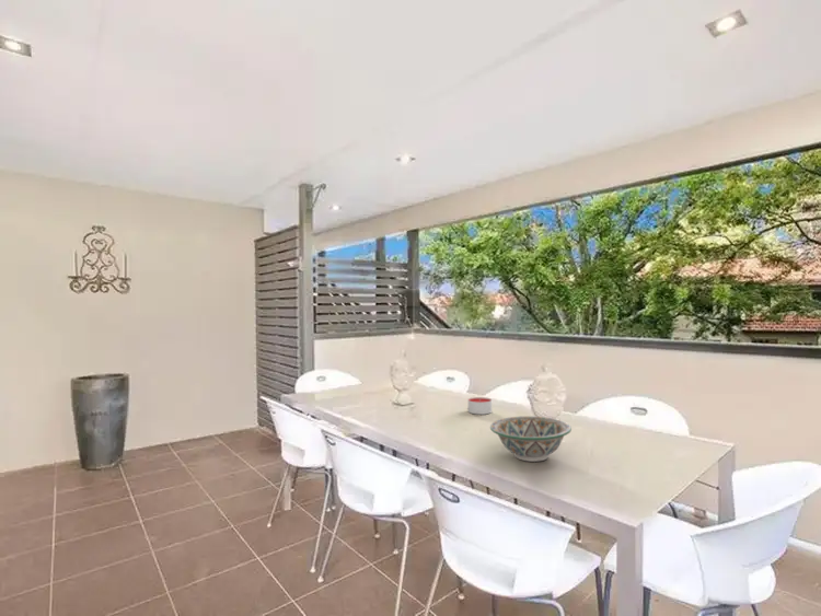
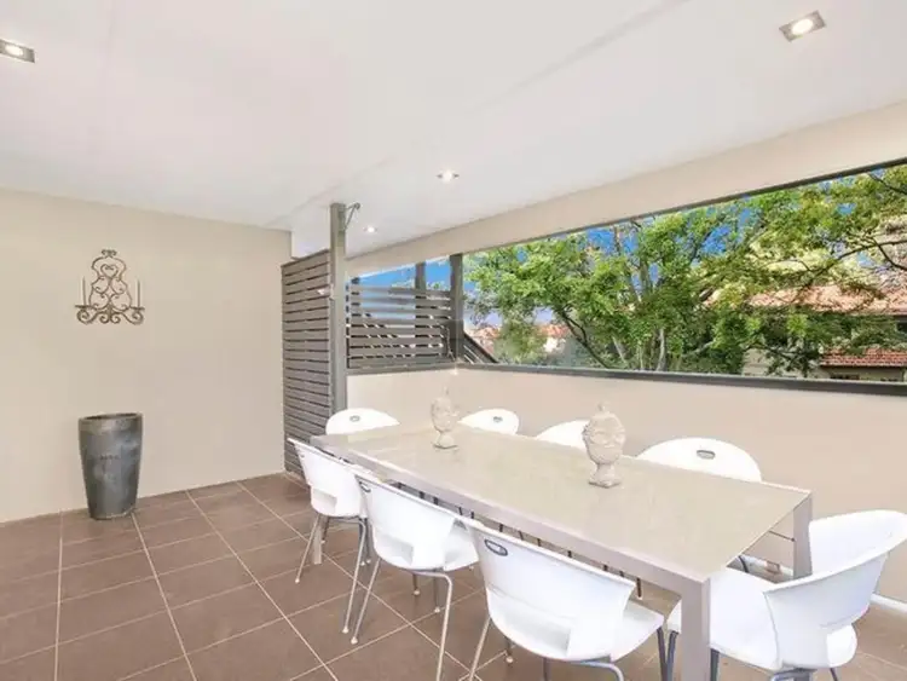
- candle [466,396,493,416]
- decorative bowl [489,415,573,463]
